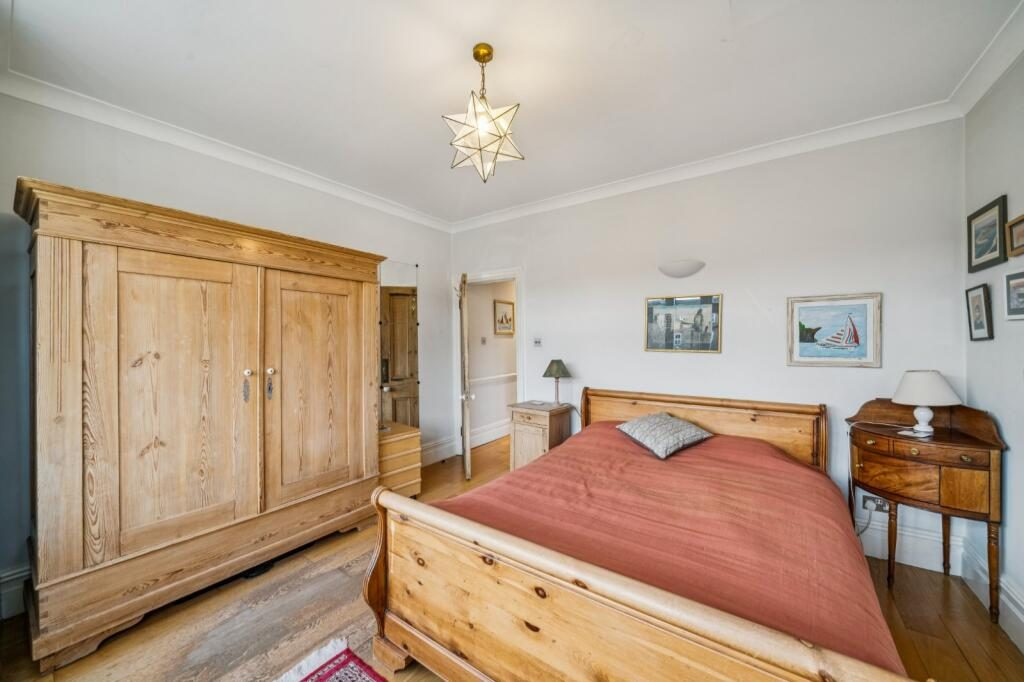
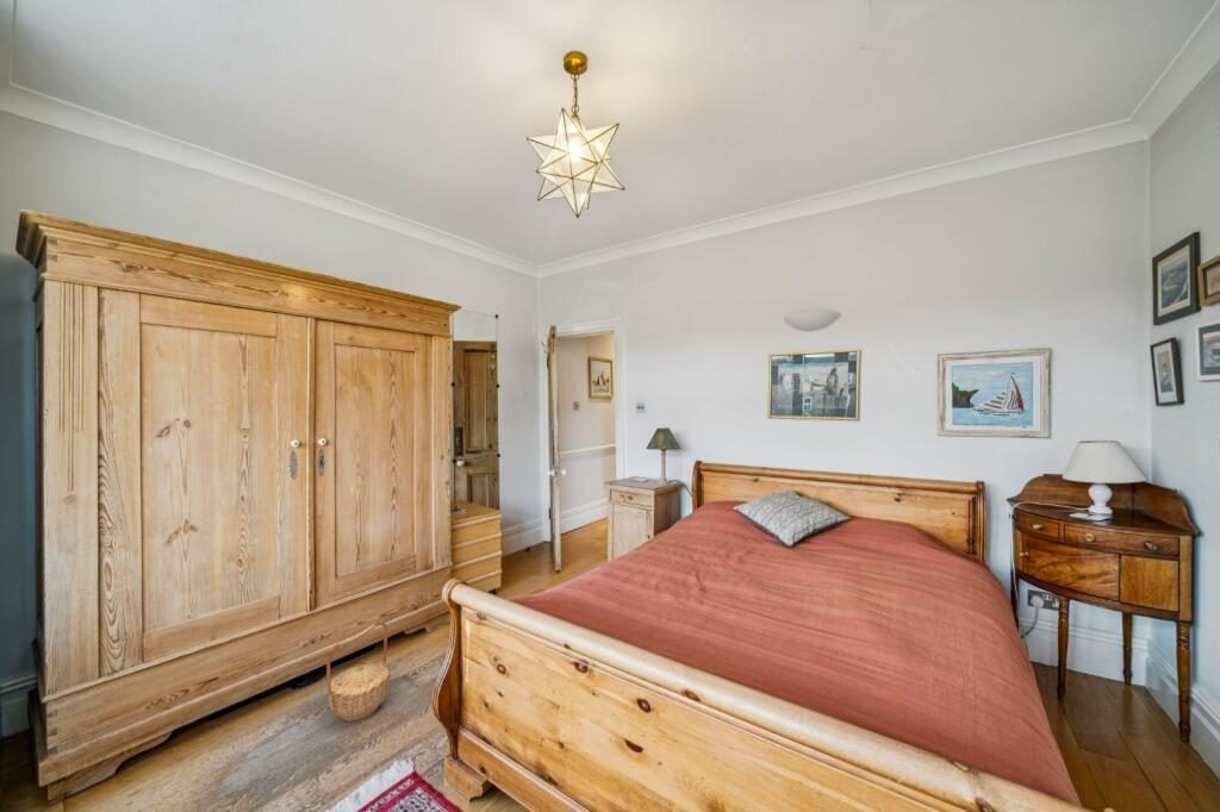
+ basket [325,622,391,723]
